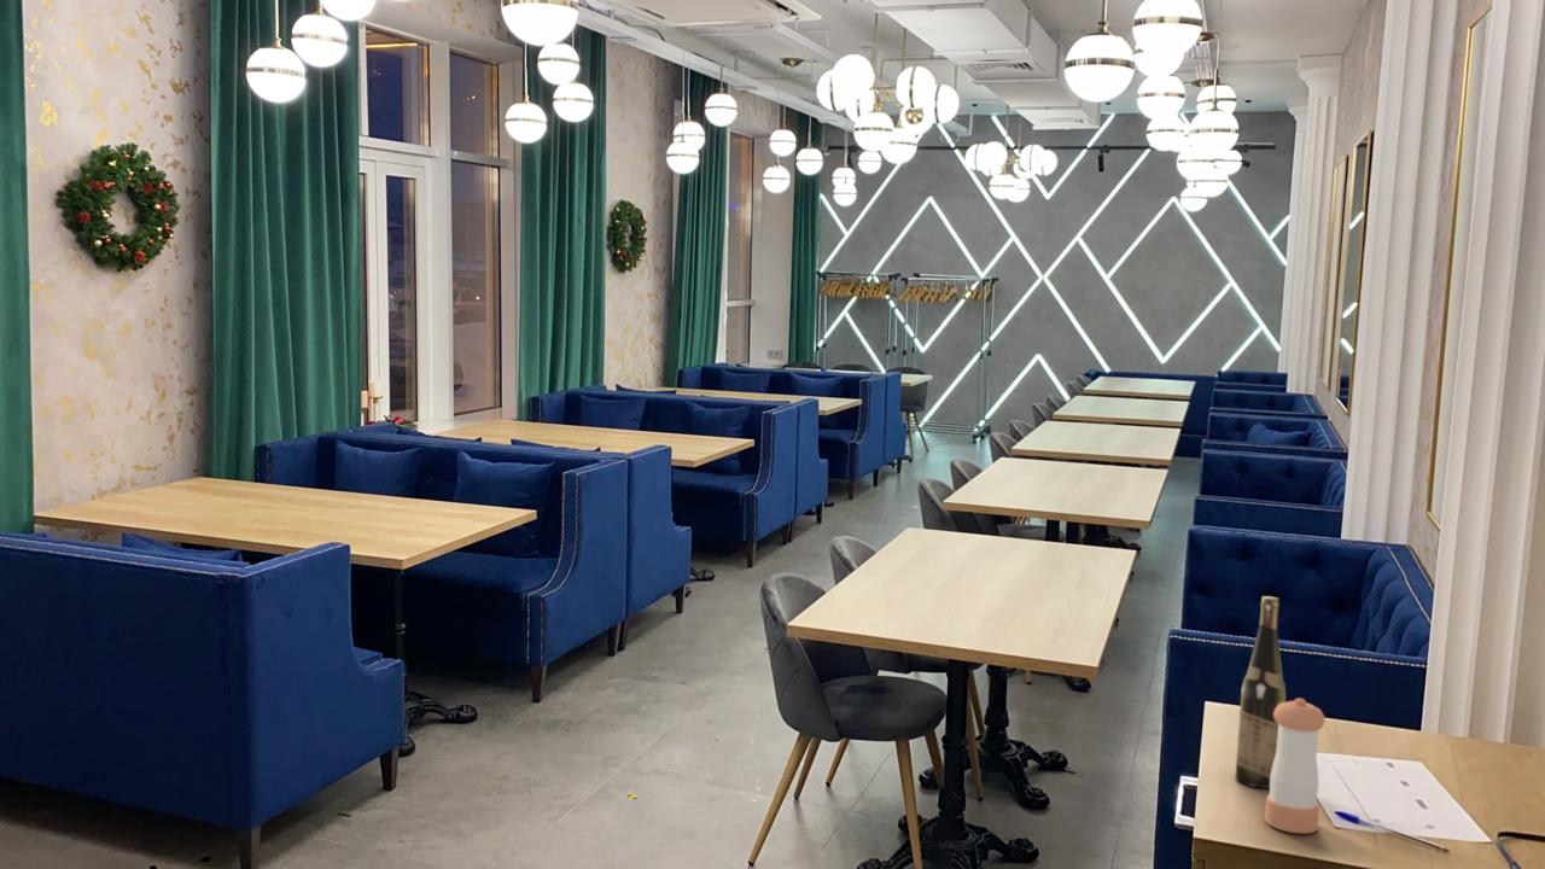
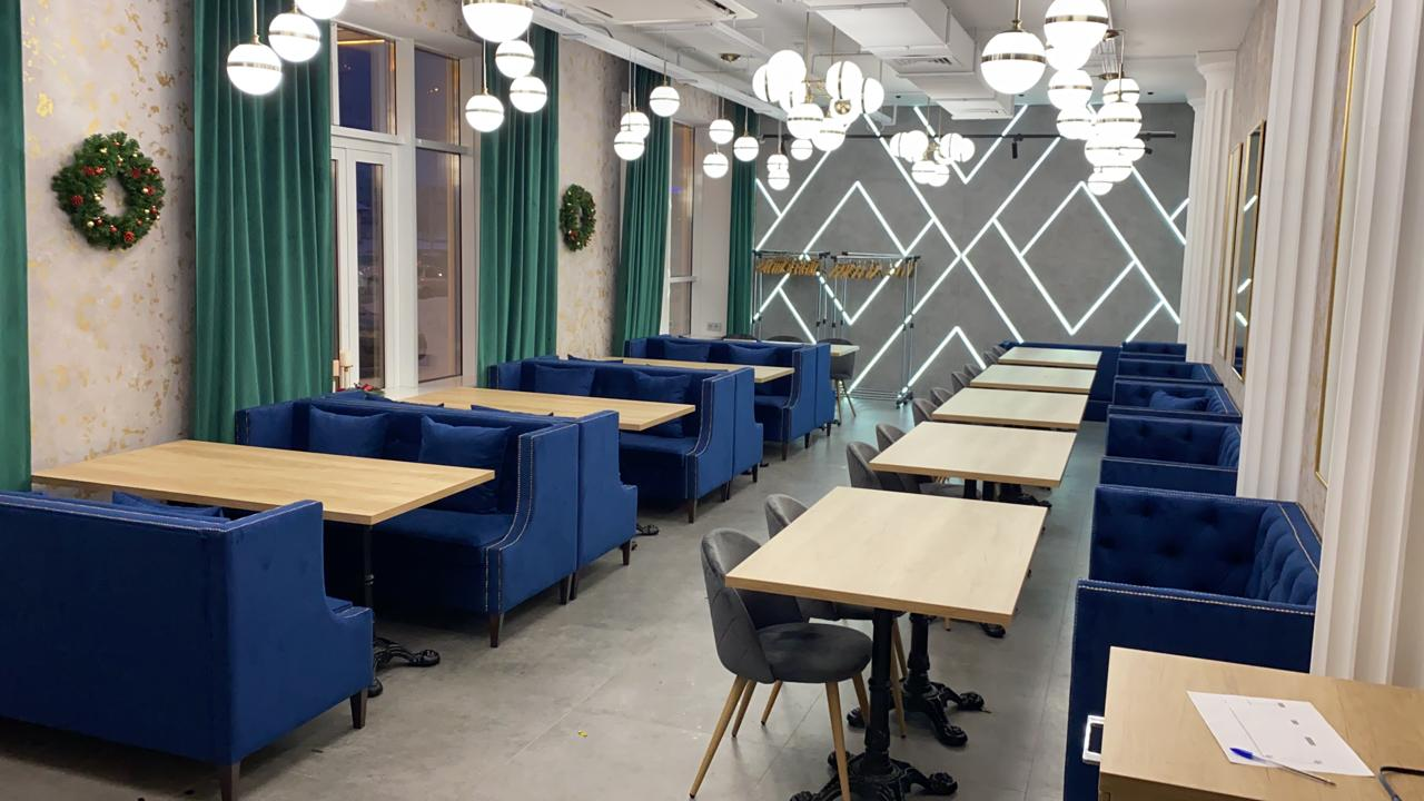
- wine bottle [1235,595,1287,789]
- pepper shaker [1264,698,1327,834]
